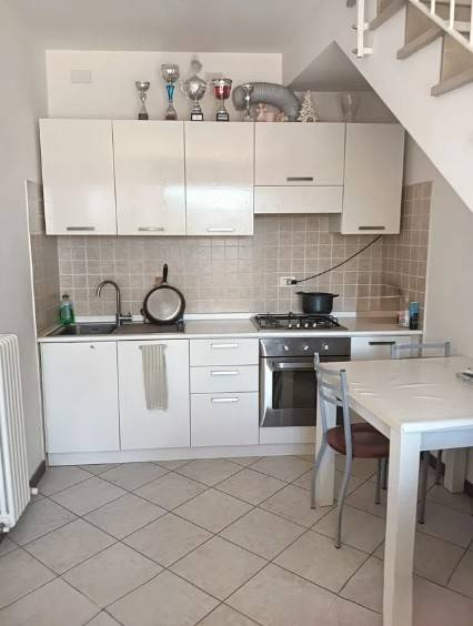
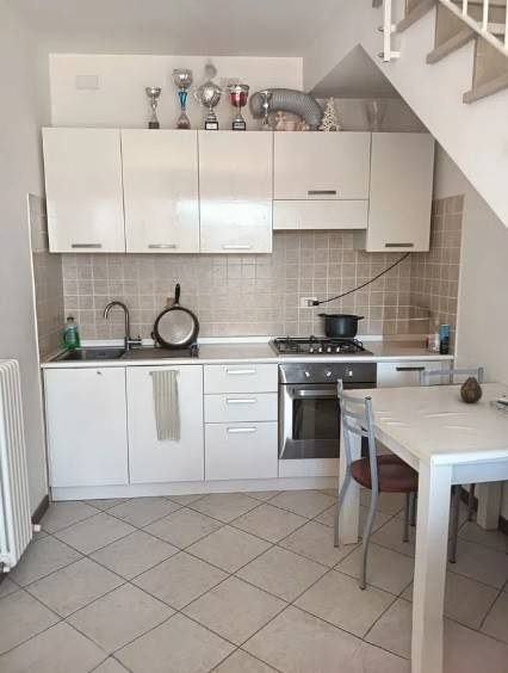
+ fruit [459,375,483,403]
